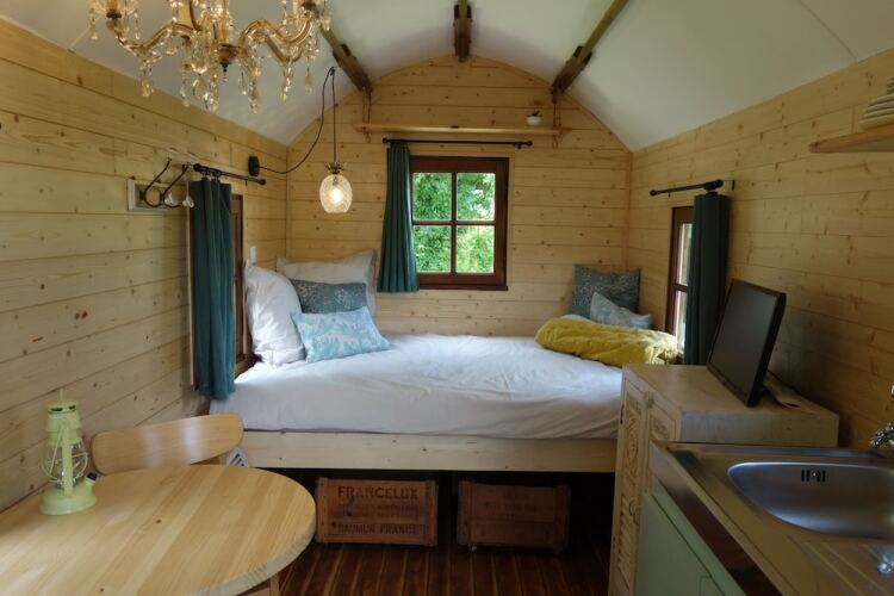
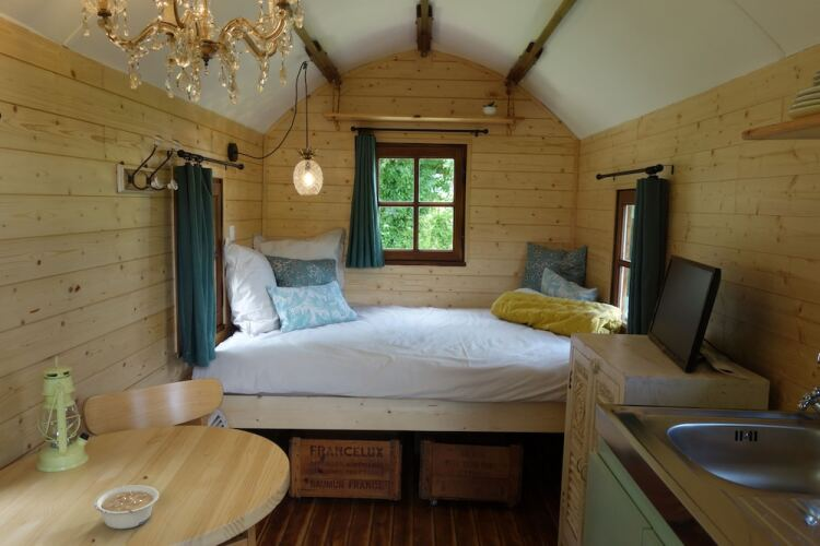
+ legume [93,484,161,531]
